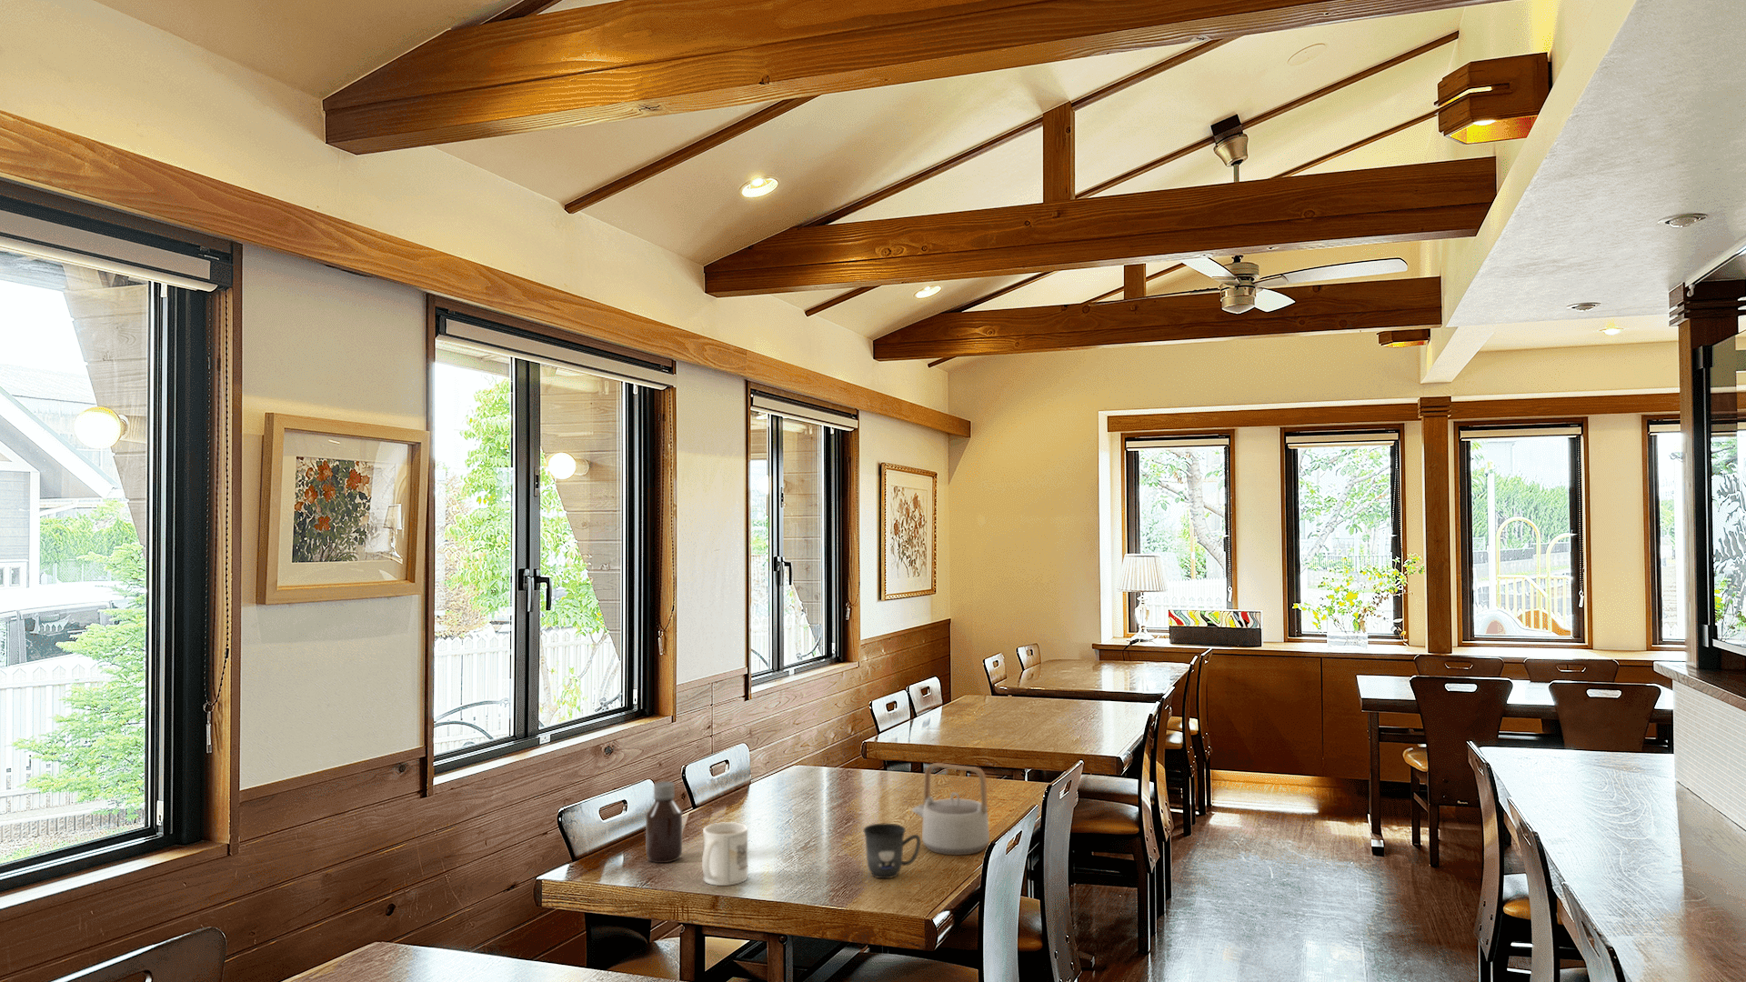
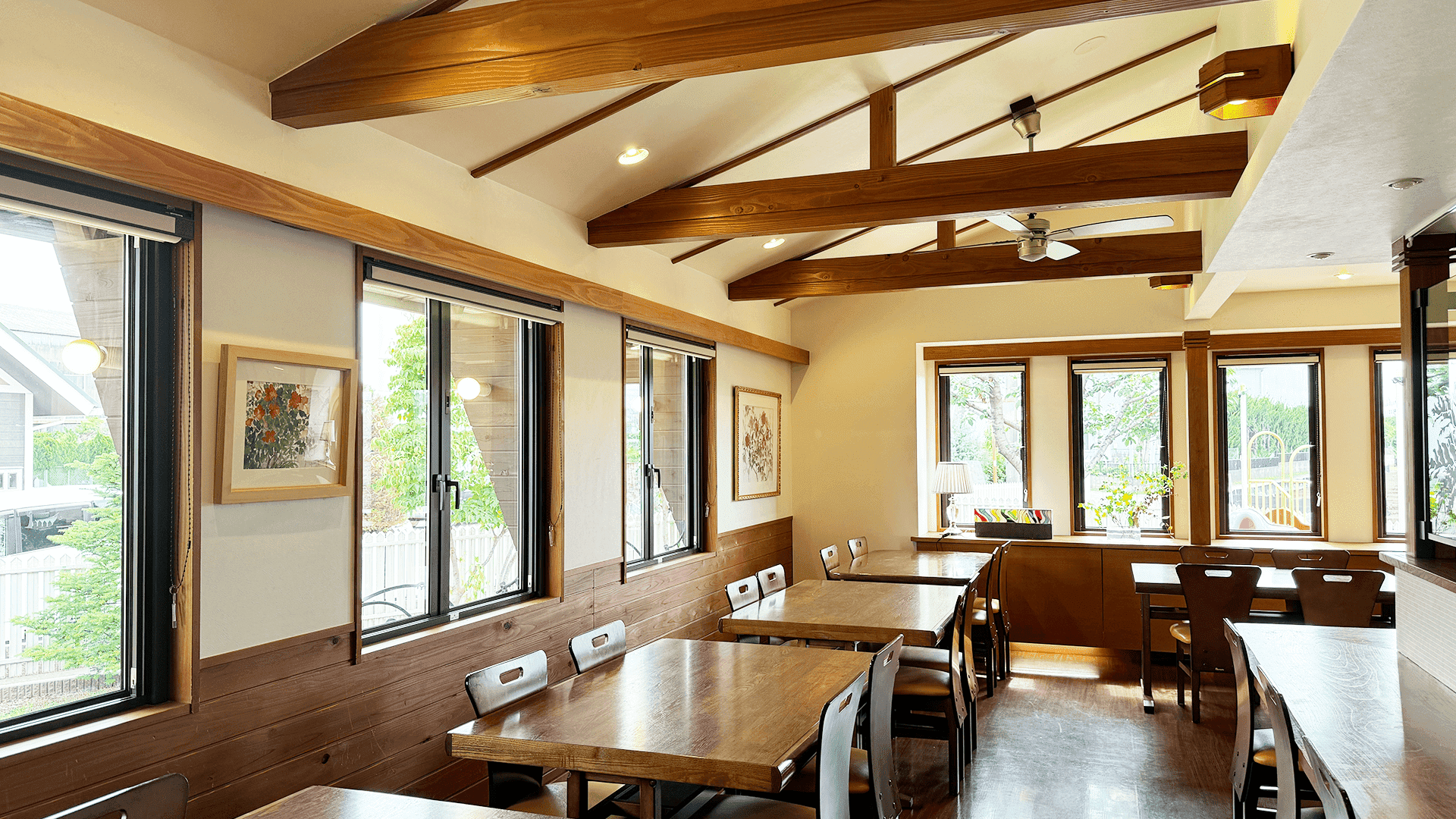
- bottle [645,781,684,863]
- teapot [911,761,991,856]
- mug [702,821,748,886]
- mug [862,823,921,879]
